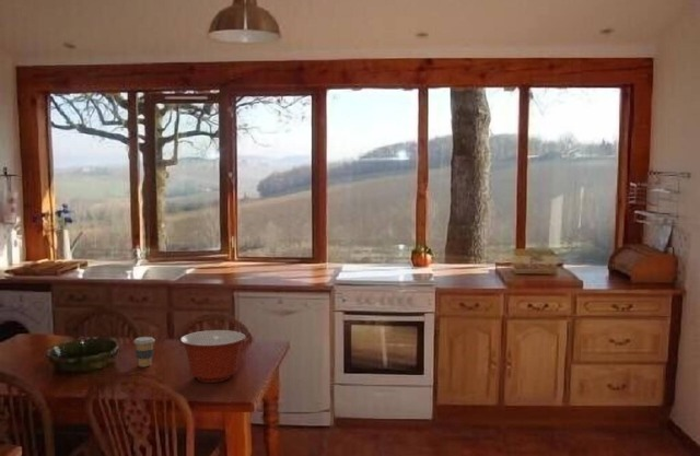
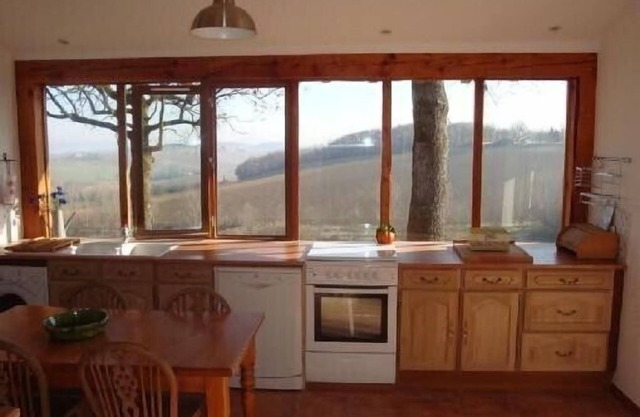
- mixing bowl [179,329,247,384]
- coffee cup [132,336,156,367]
